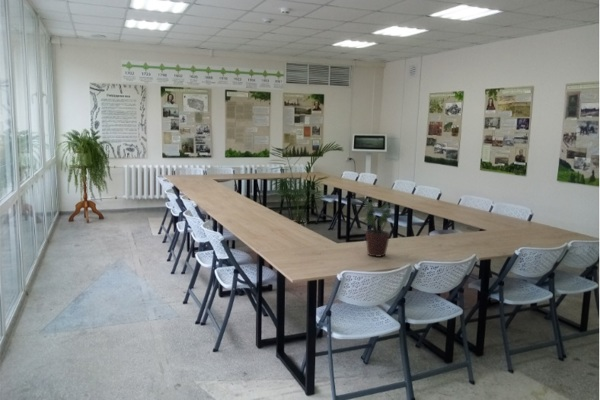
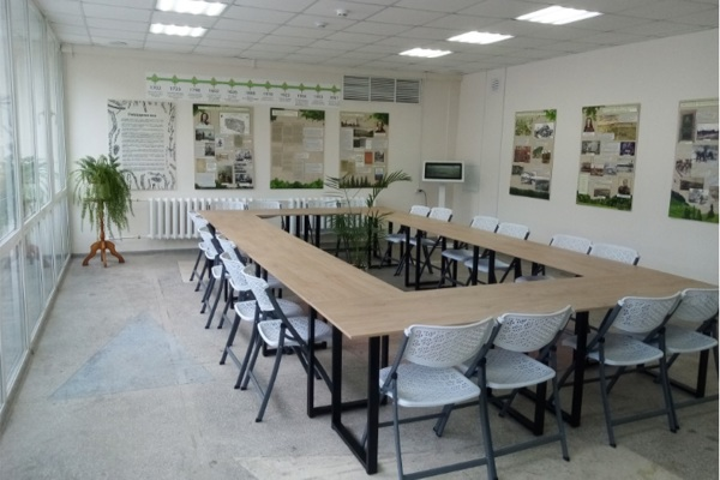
- potted plant [362,197,396,258]
